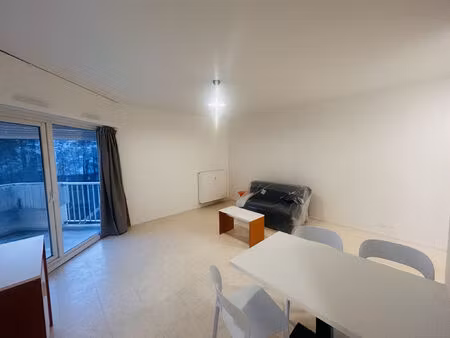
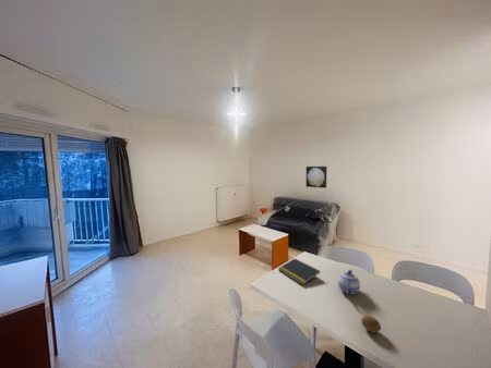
+ notepad [277,258,322,285]
+ wall art [306,165,327,189]
+ teapot [337,269,361,296]
+ fruit [360,314,382,333]
